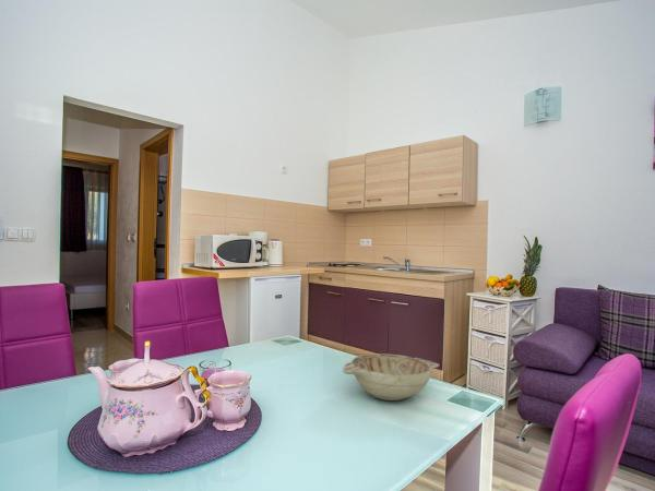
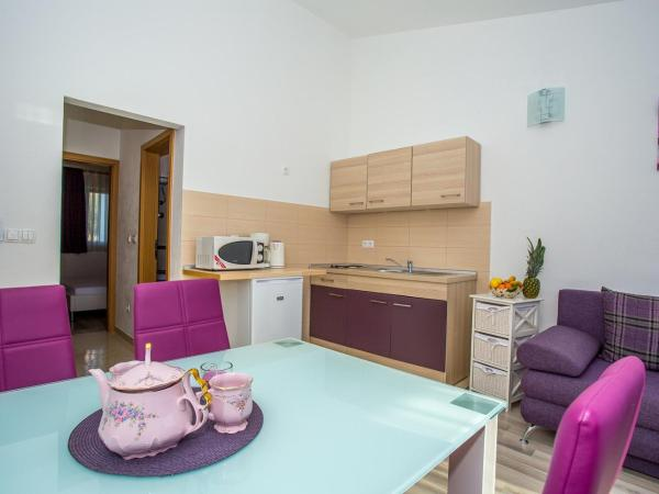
- decorative bowl [342,352,440,402]
